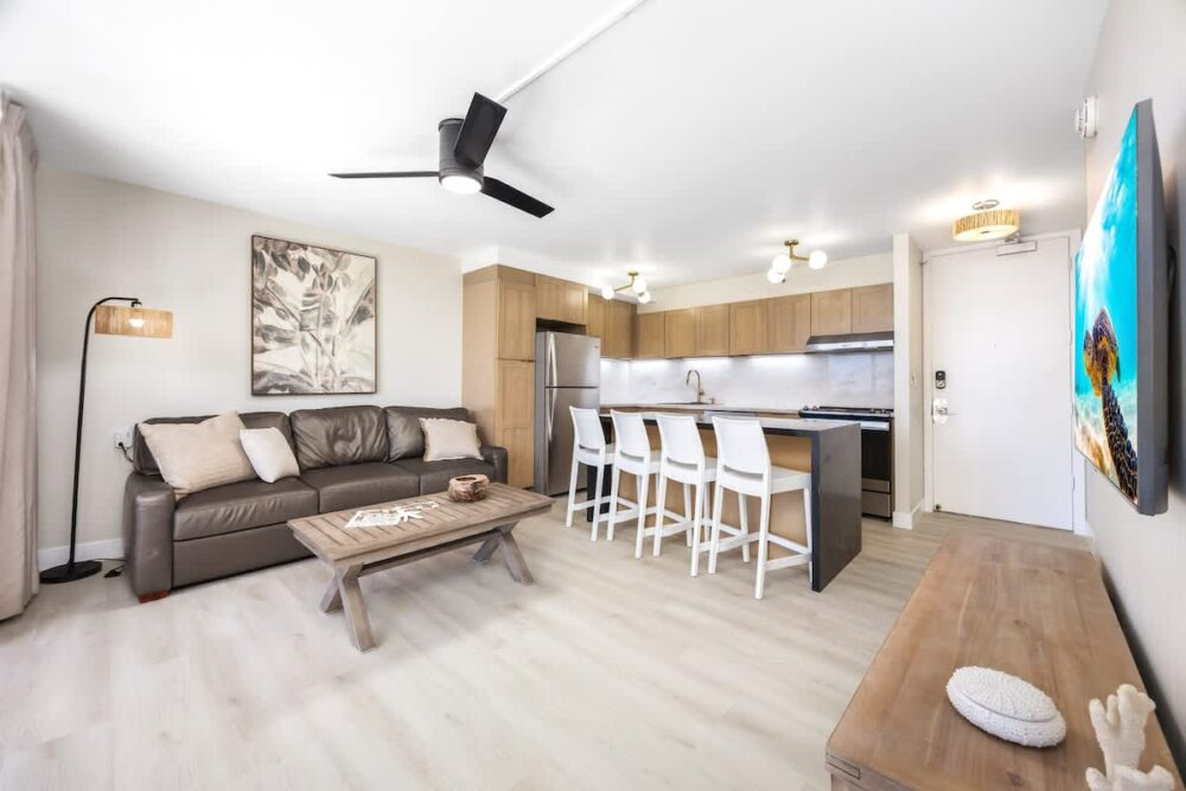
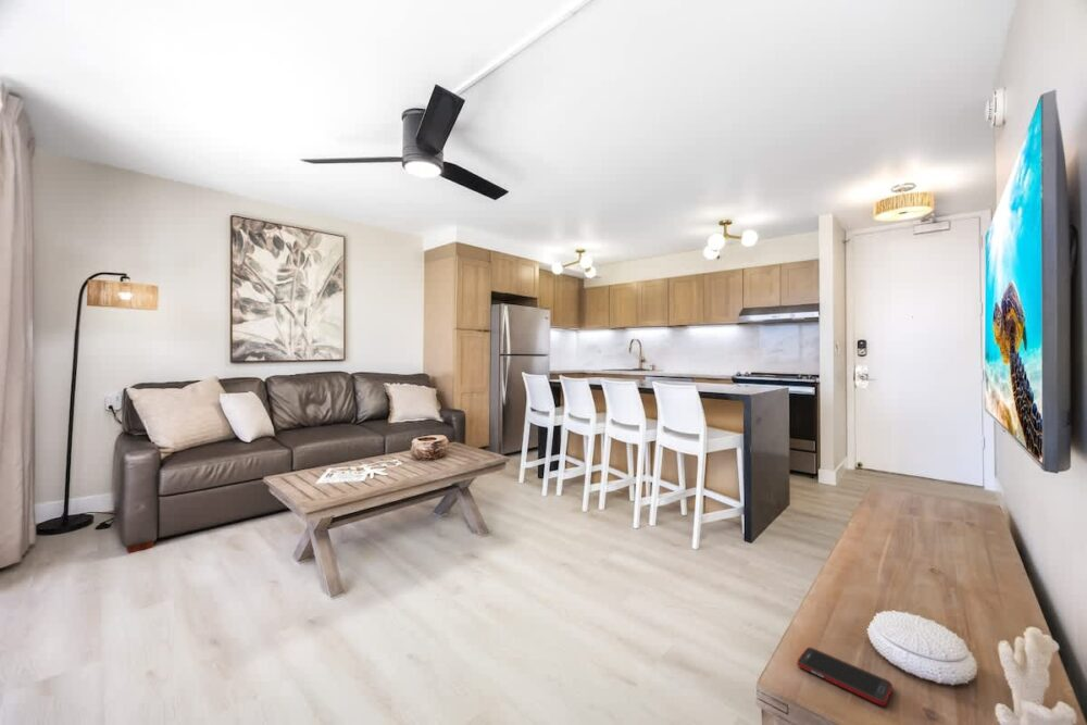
+ cell phone [796,647,894,707]
